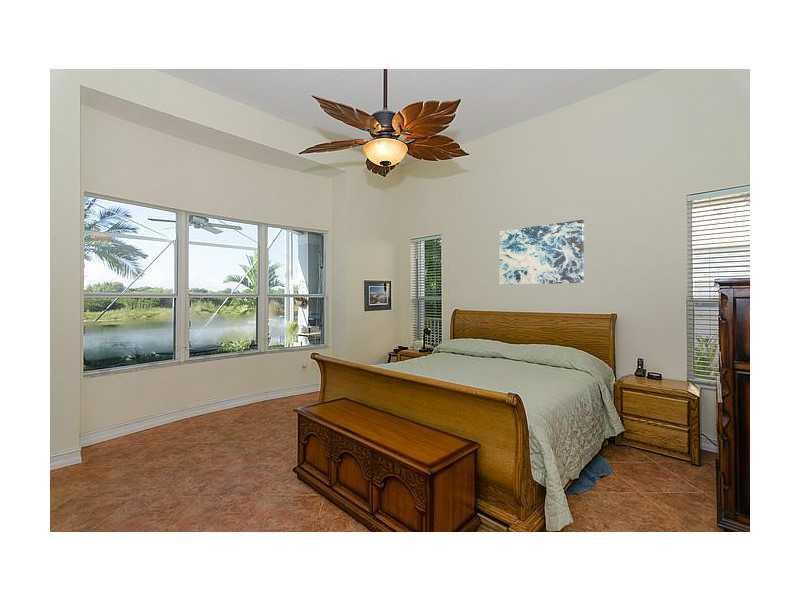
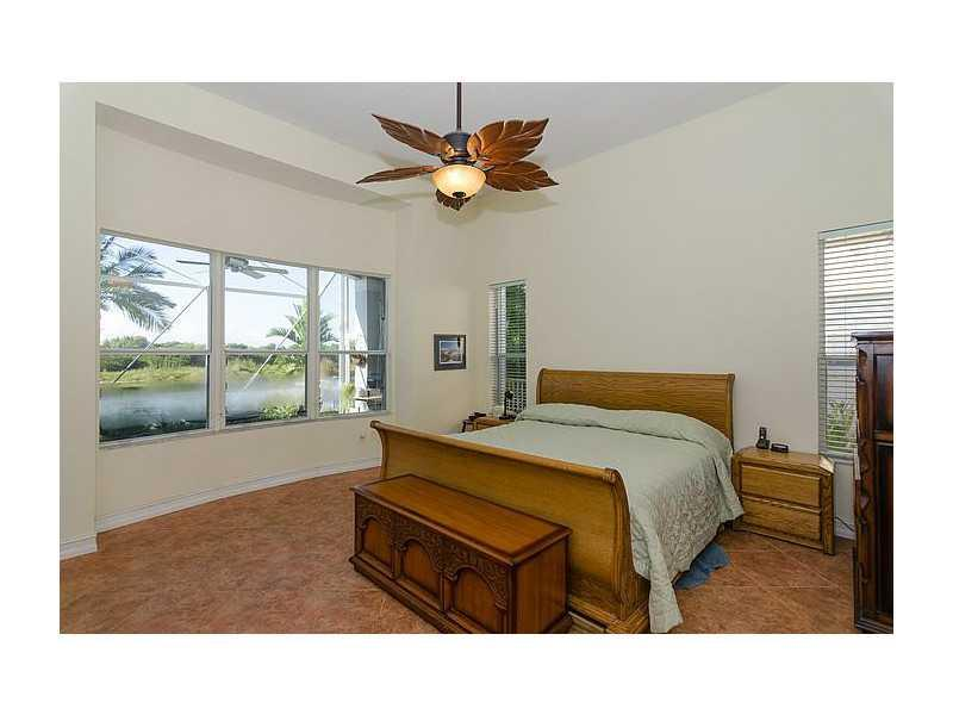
- wall art [498,219,585,286]
